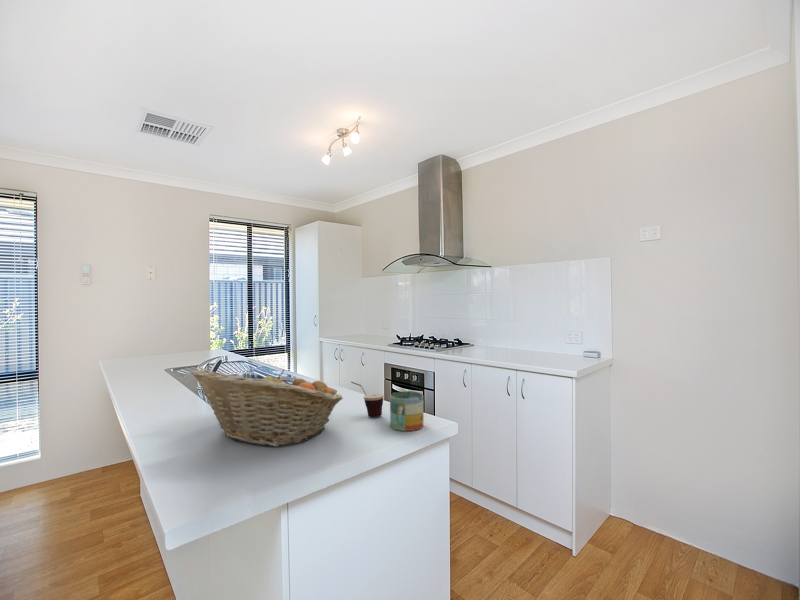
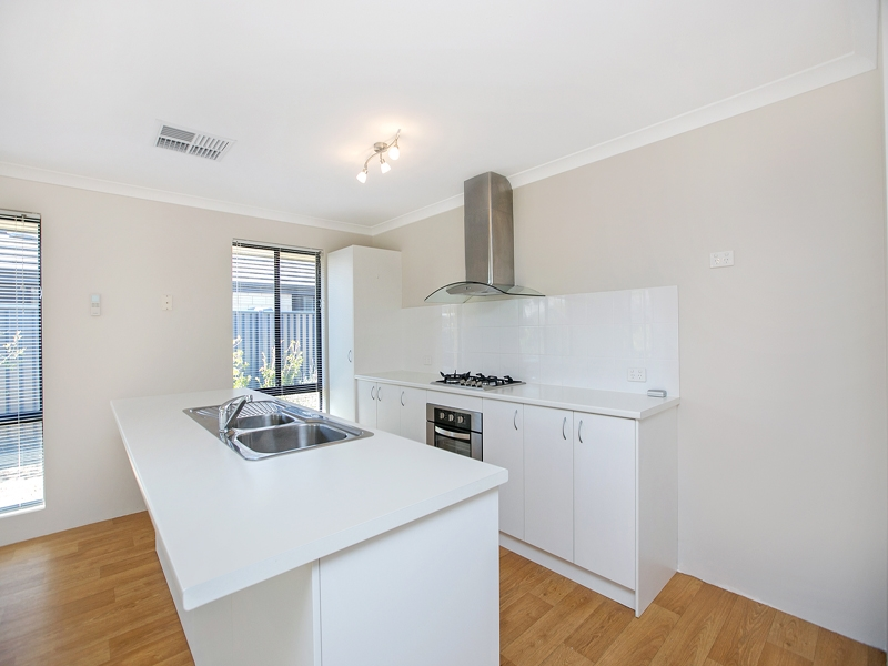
- fruit basket [190,368,344,448]
- cup [350,381,385,418]
- mug [389,390,425,432]
